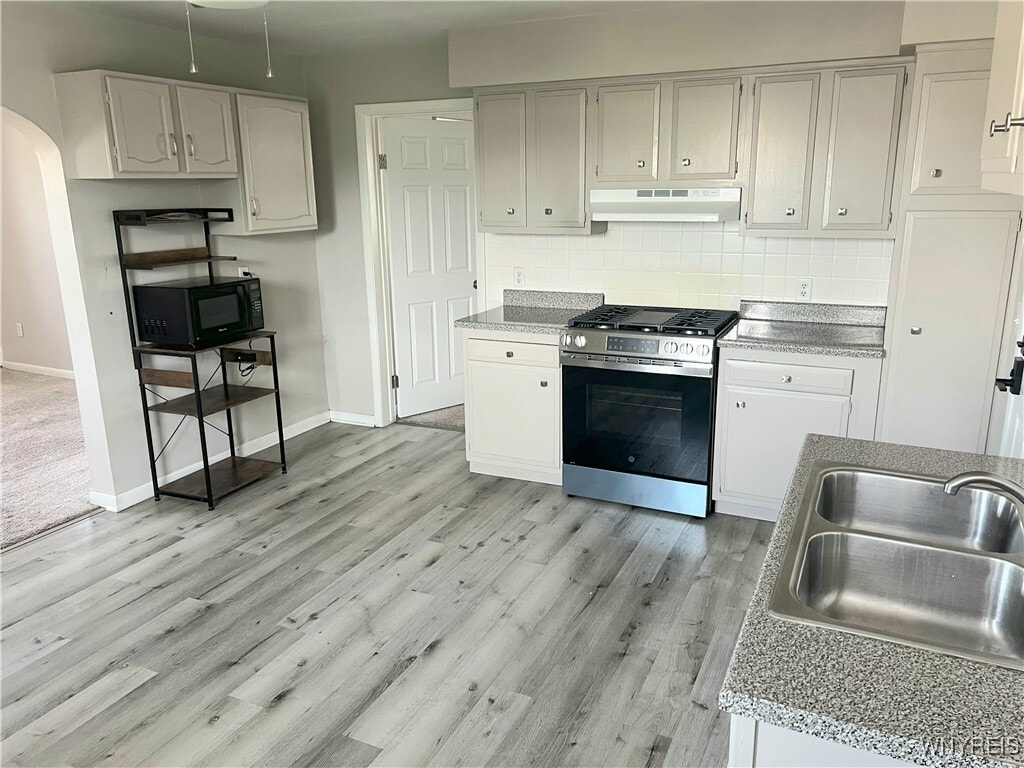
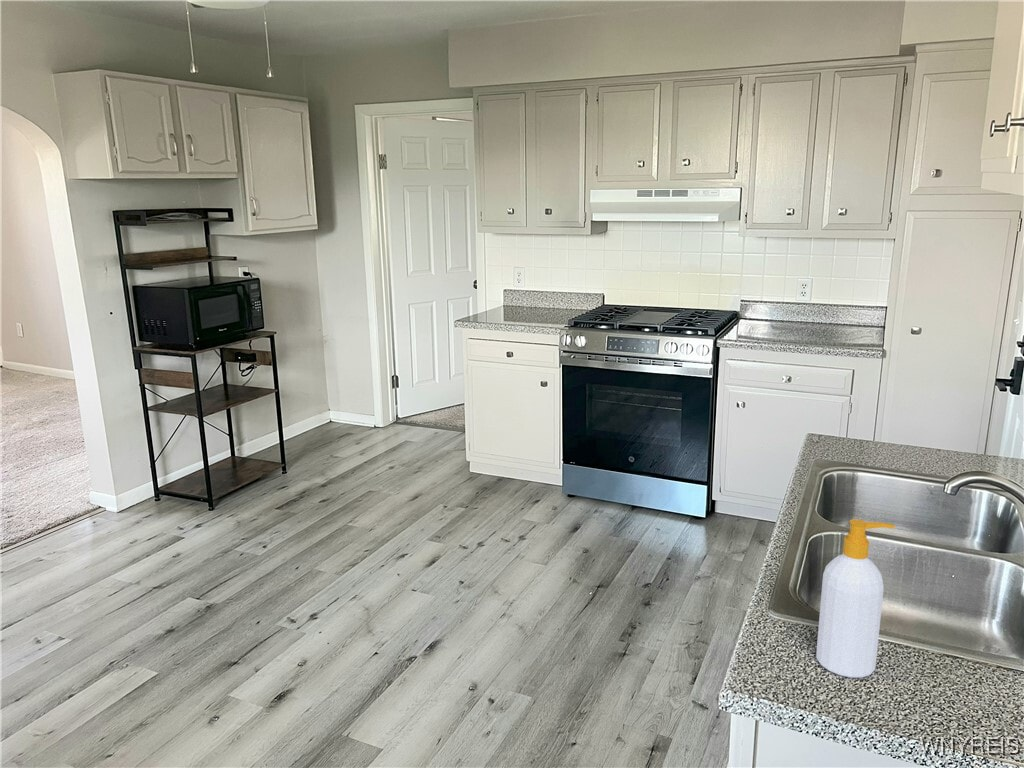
+ soap bottle [815,518,896,679]
